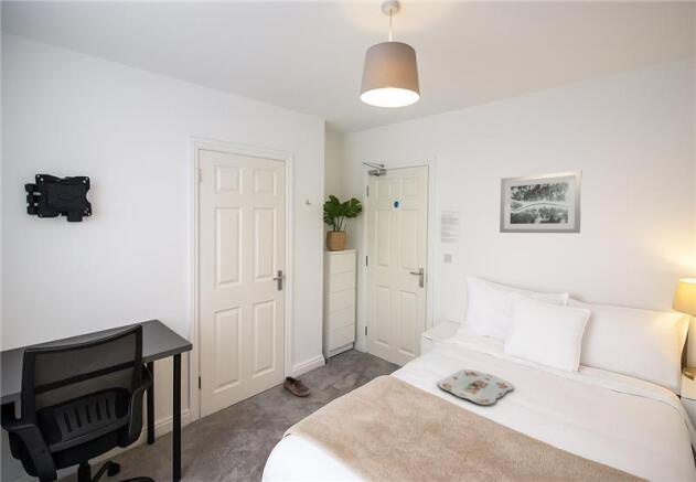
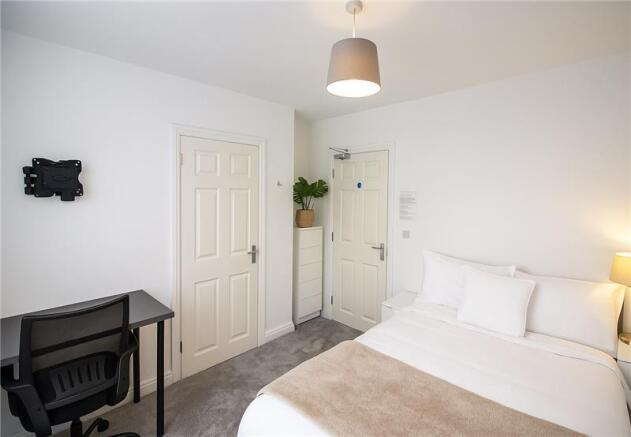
- serving tray [438,368,515,406]
- shoe [282,375,312,397]
- wall art [499,170,583,234]
